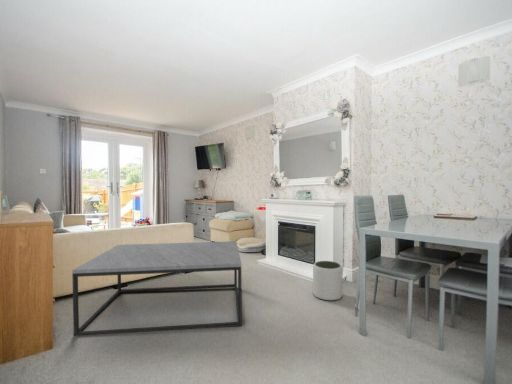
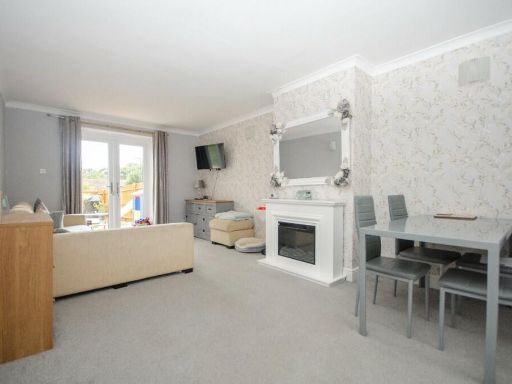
- plant pot [312,260,343,302]
- coffee table [71,240,243,337]
